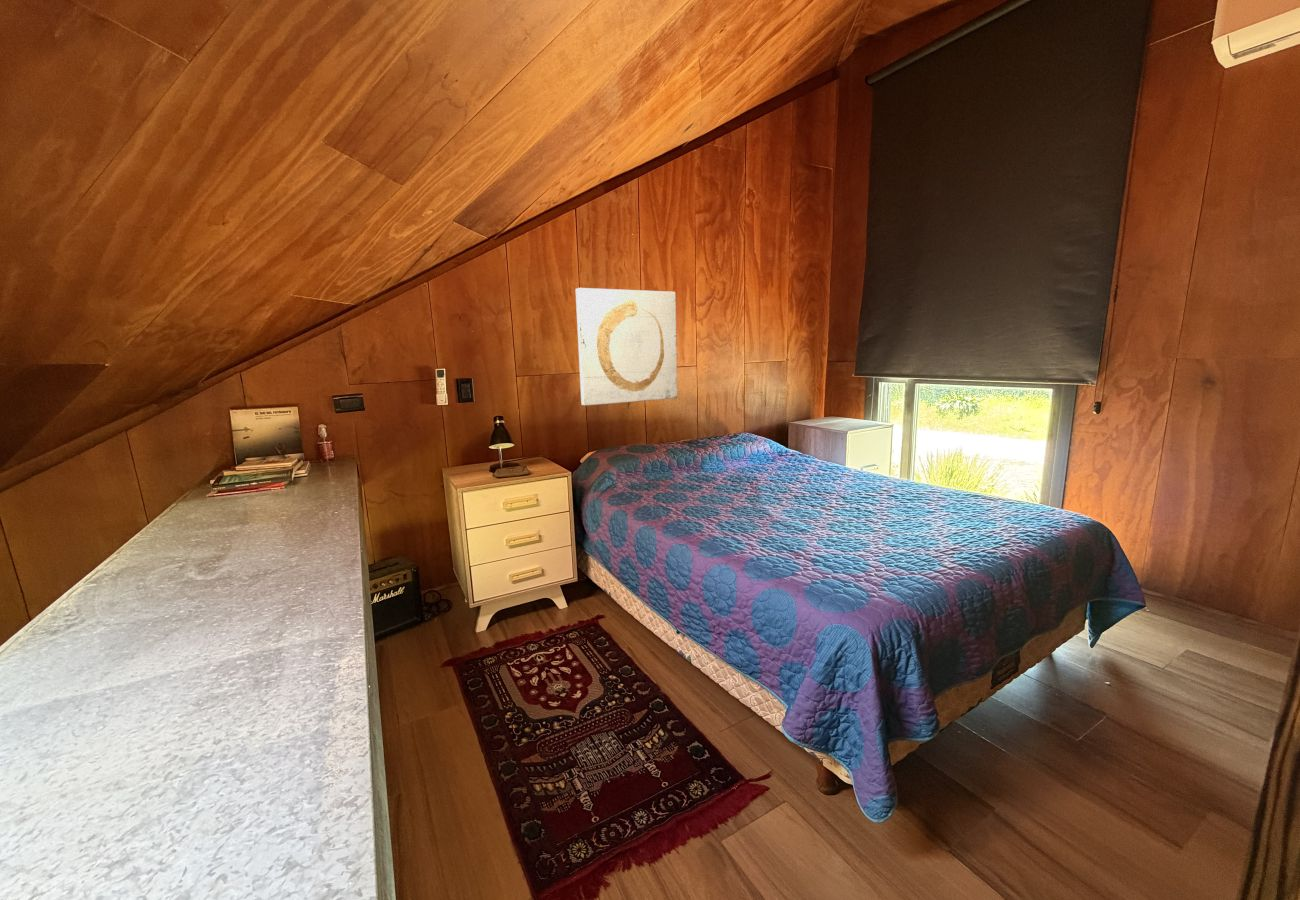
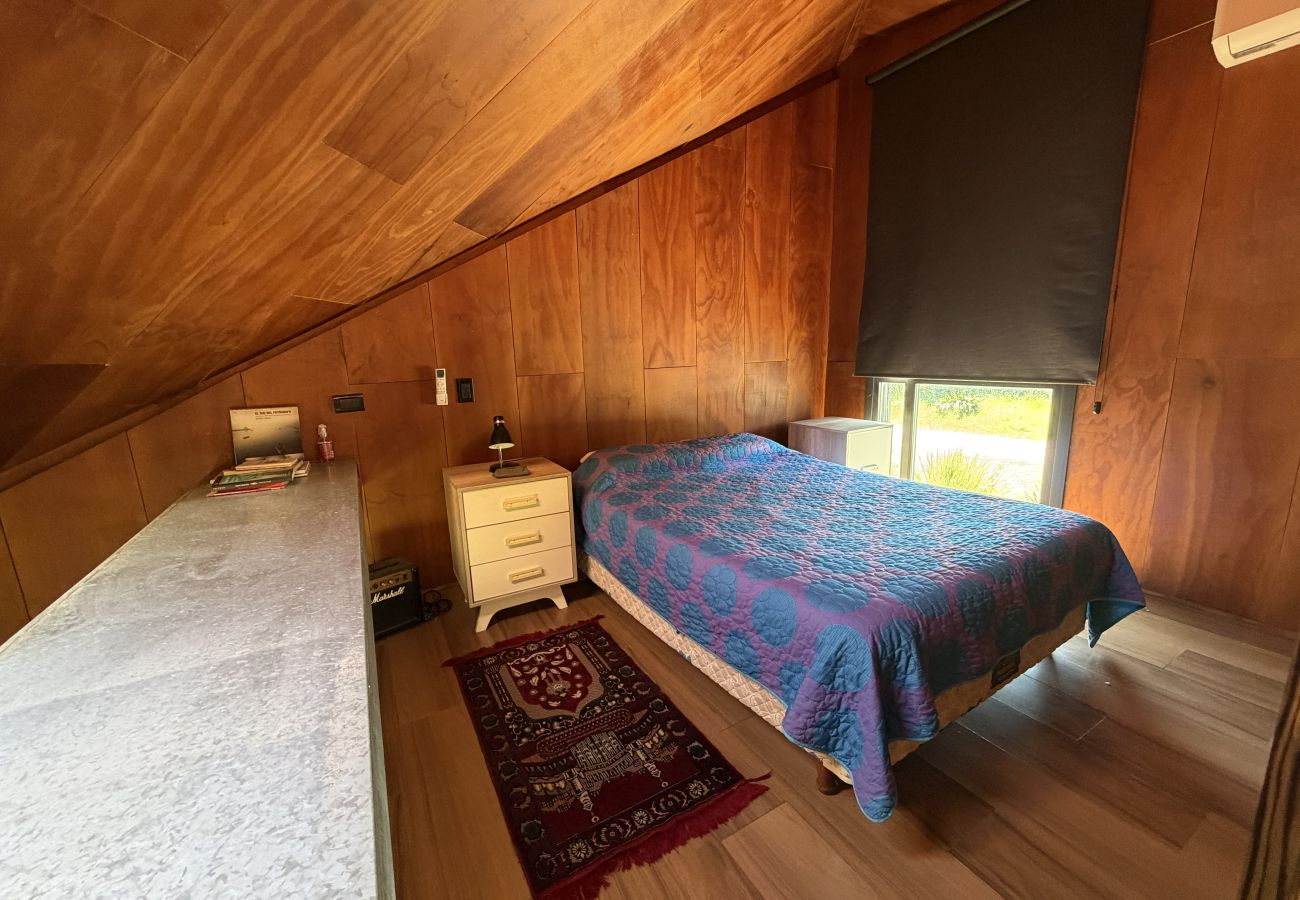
- wall art [575,287,679,407]
